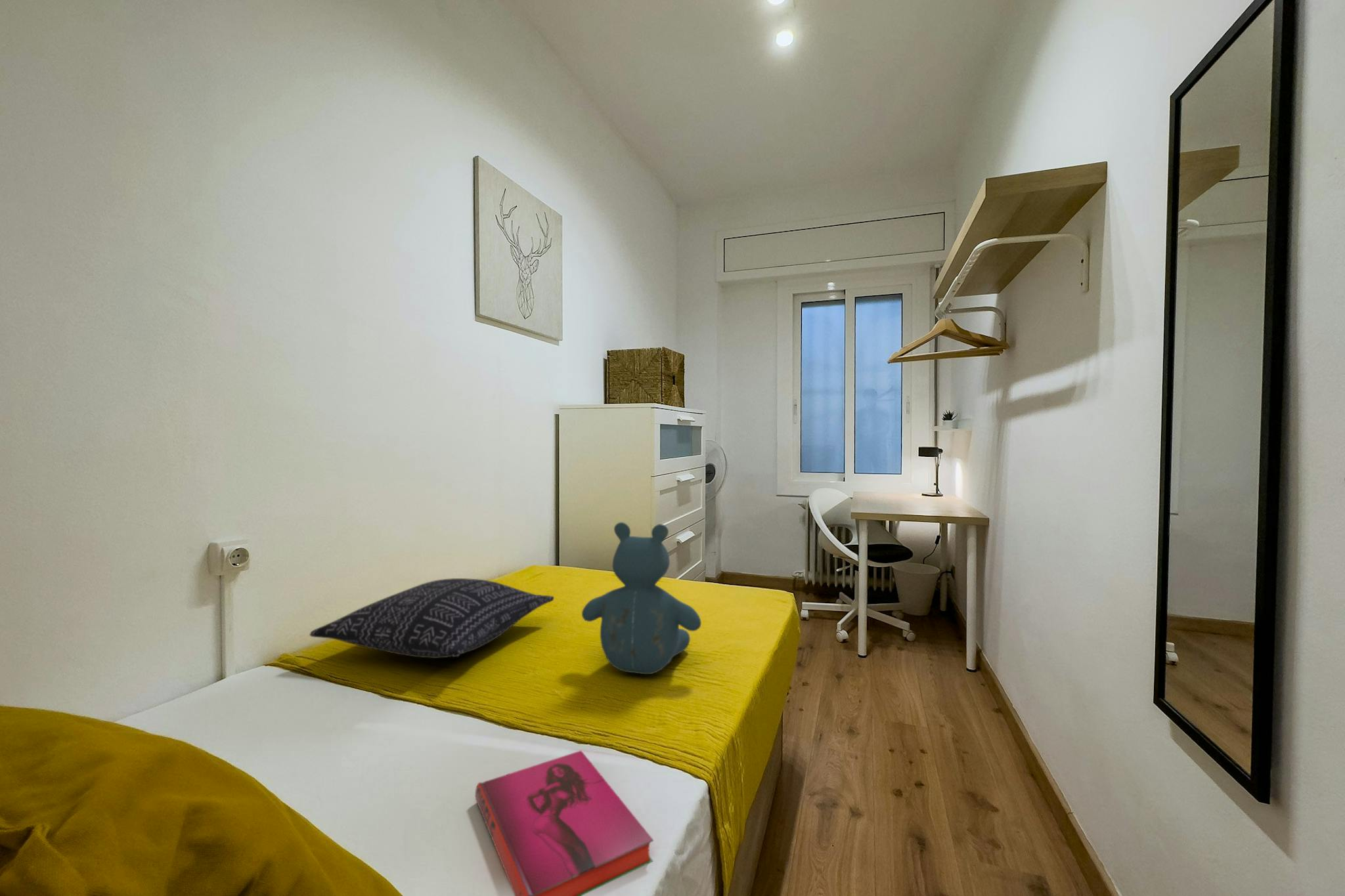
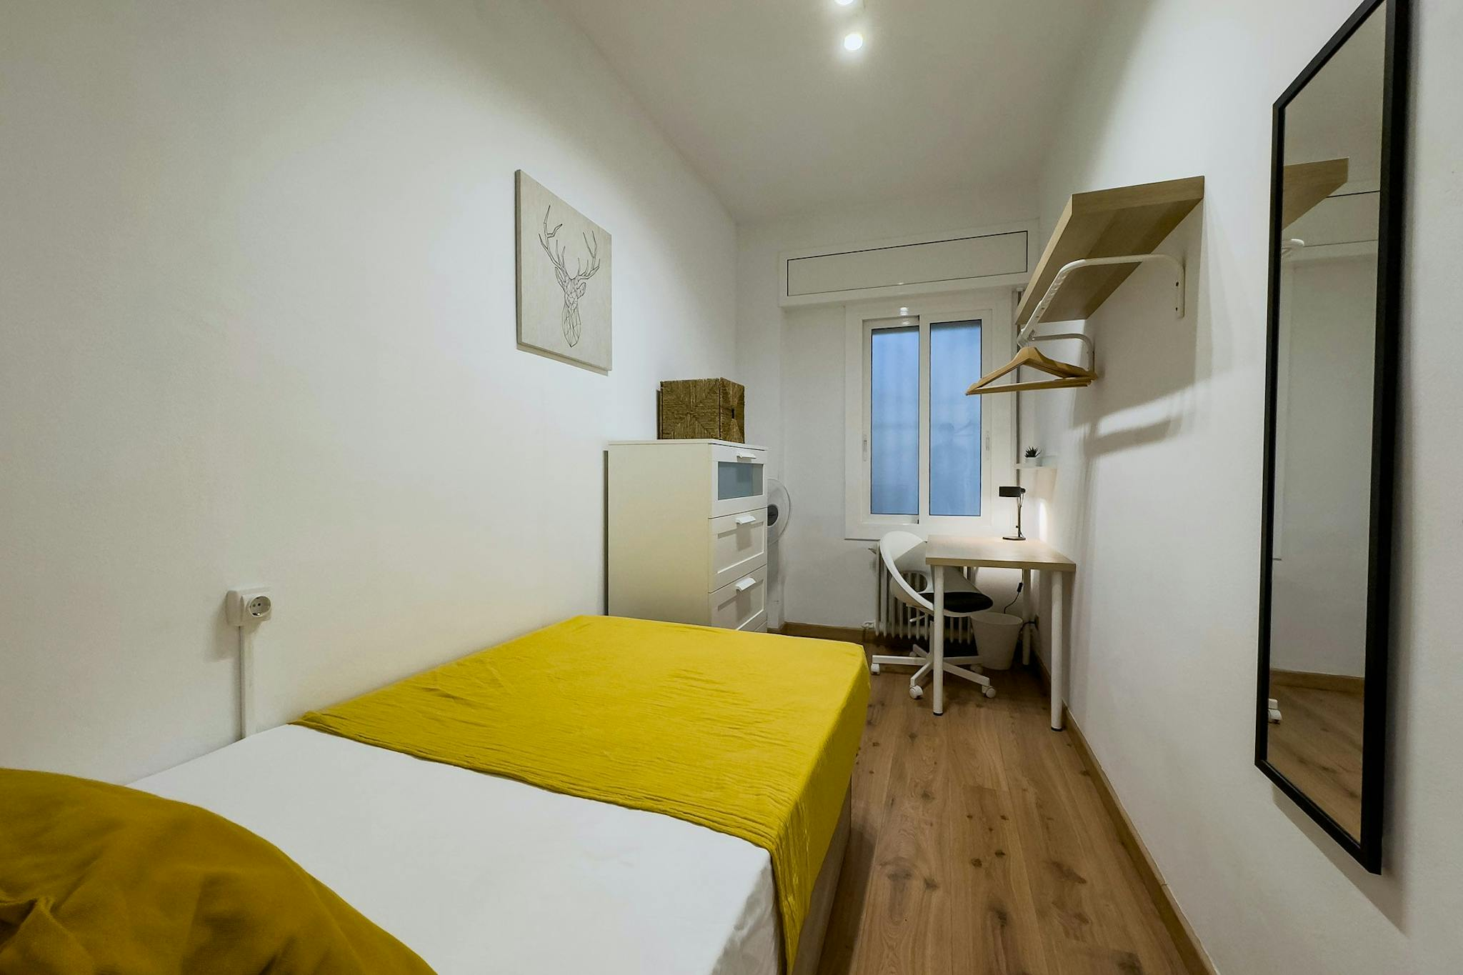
- hardback book [475,750,654,896]
- pillow [309,578,555,659]
- teddy bear [581,522,702,675]
